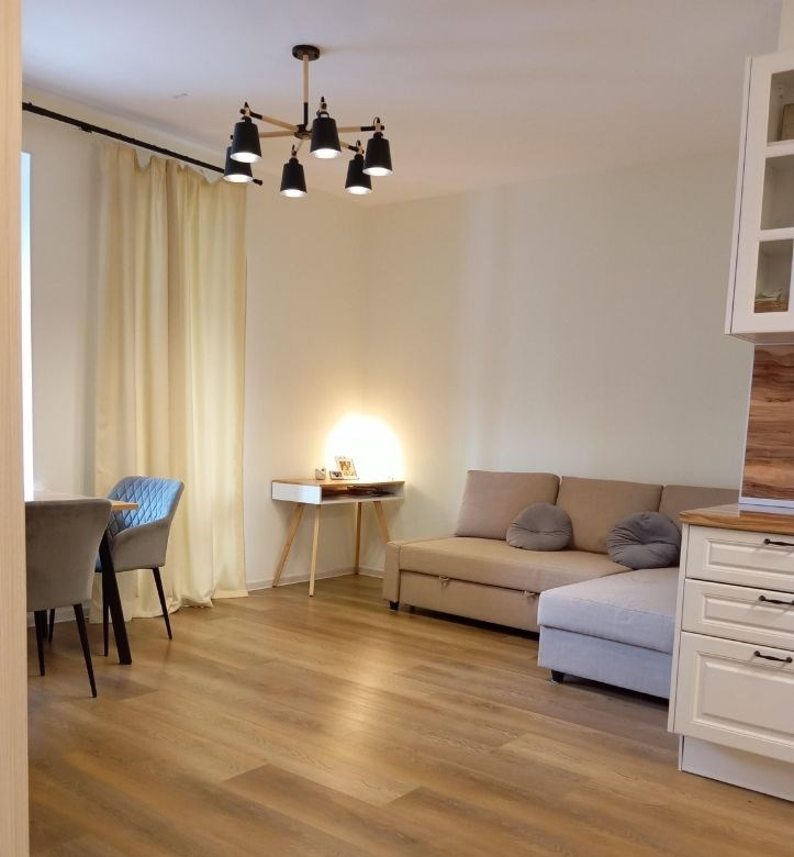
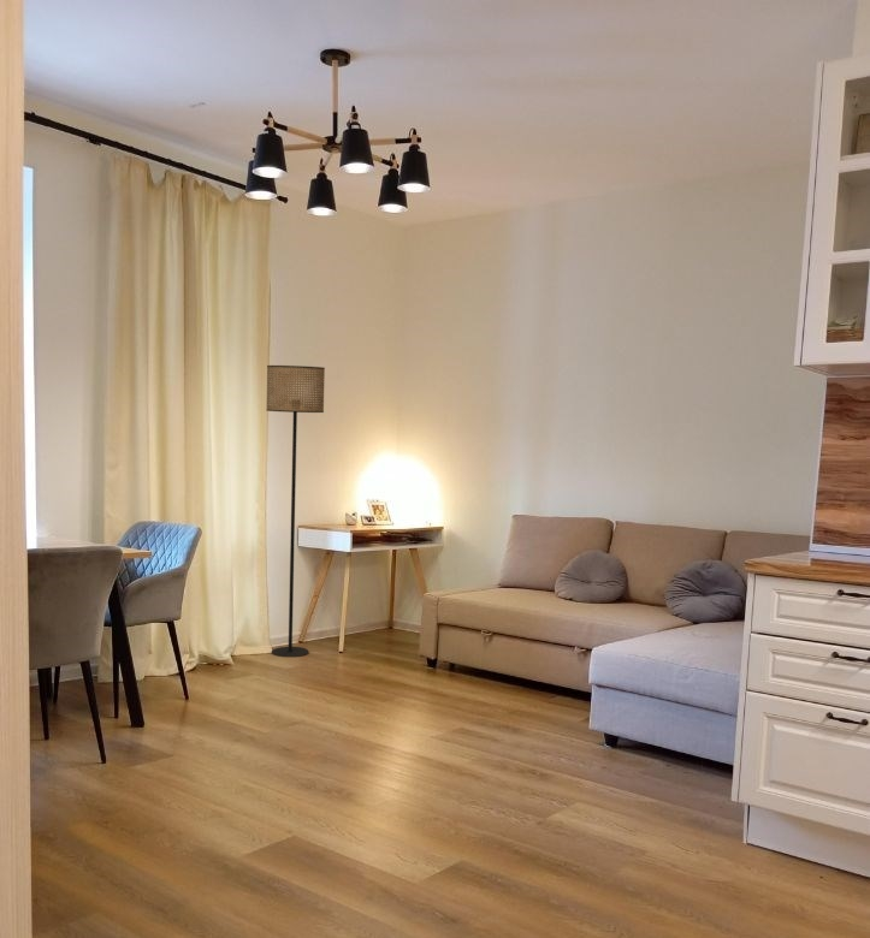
+ floor lamp [266,364,326,658]
